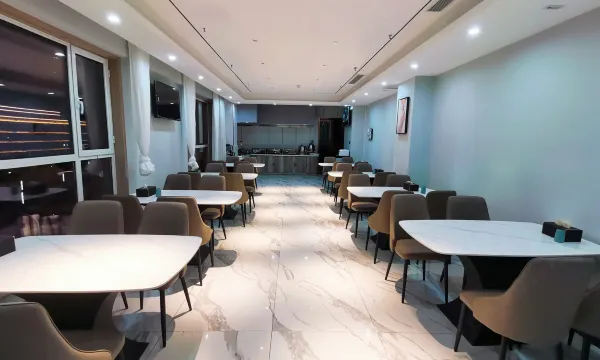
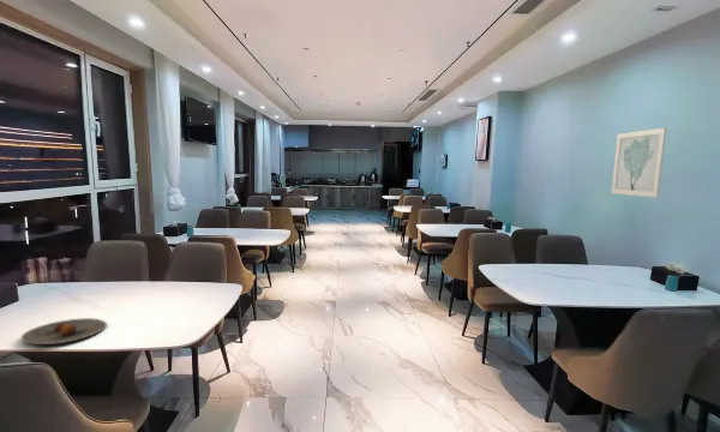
+ wall art [611,126,667,199]
+ plate [20,317,108,346]
